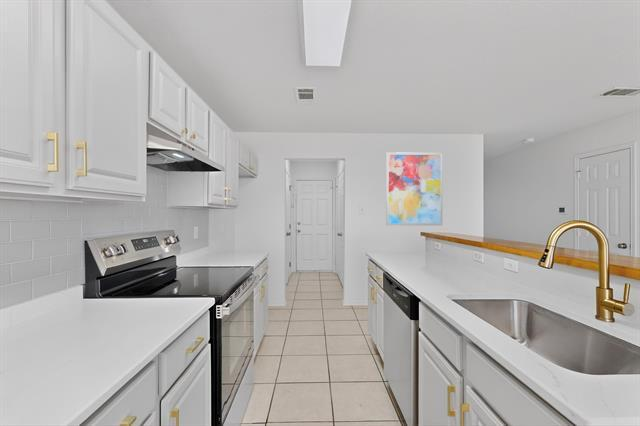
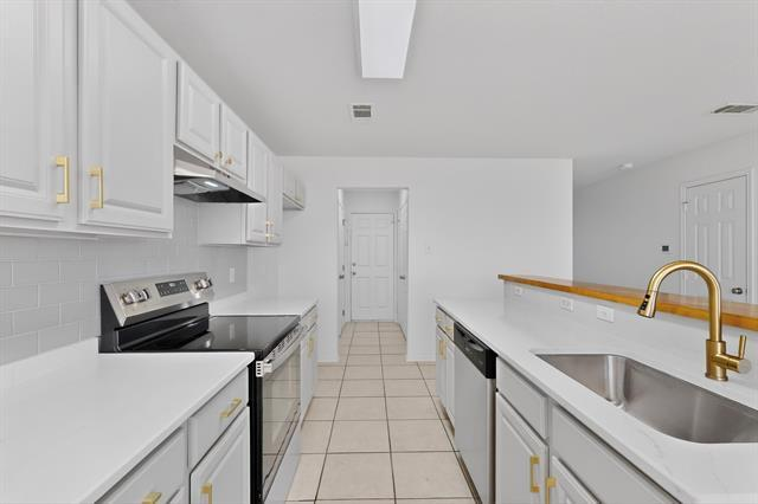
- wall art [385,151,444,226]
